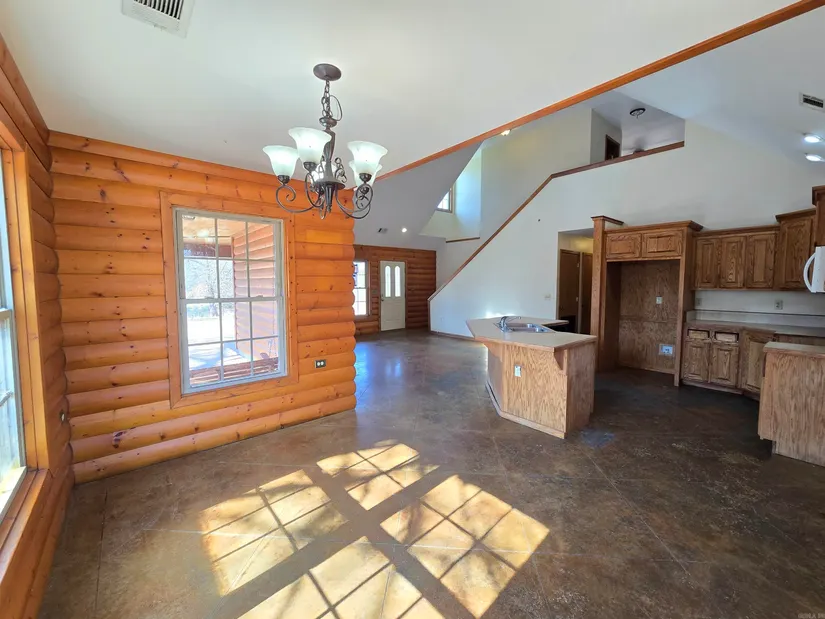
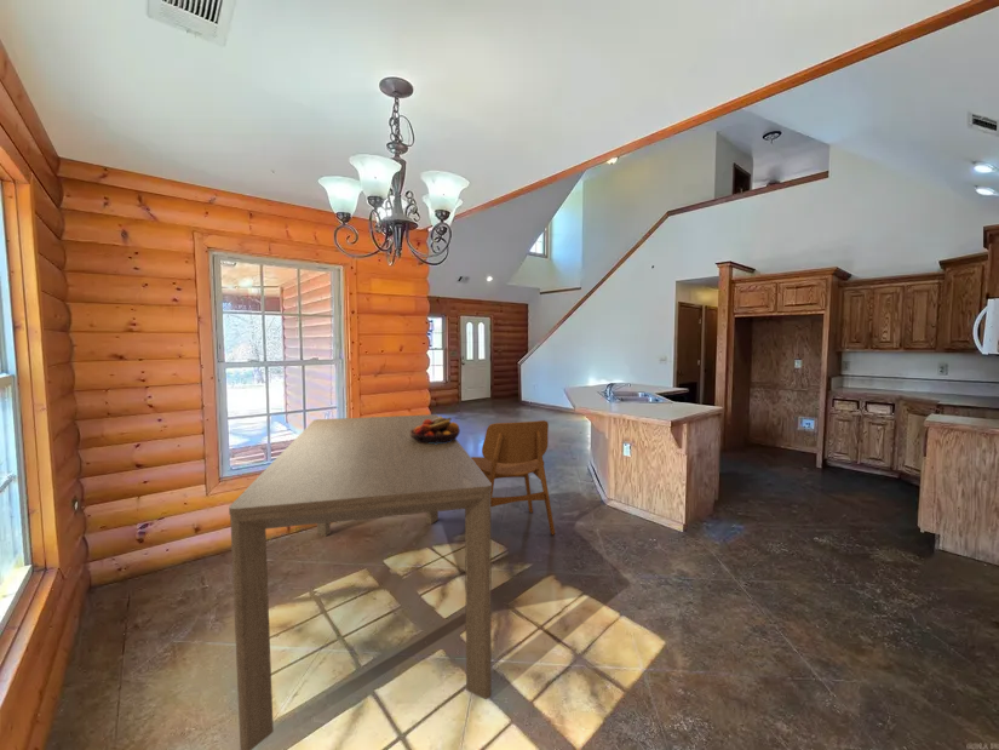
+ dining table [228,413,493,750]
+ dining chair [471,419,556,537]
+ fruit bowl [410,414,461,445]
